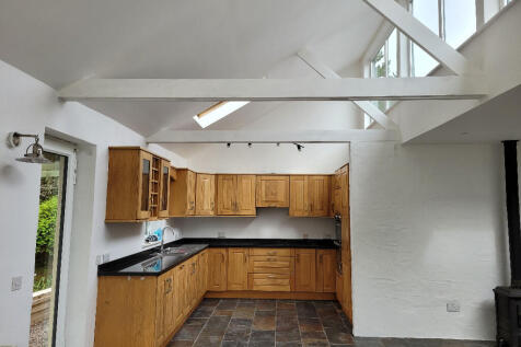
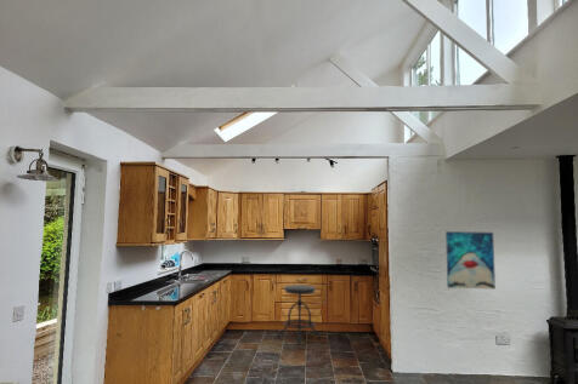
+ stool [276,283,323,346]
+ wall art [444,230,497,291]
